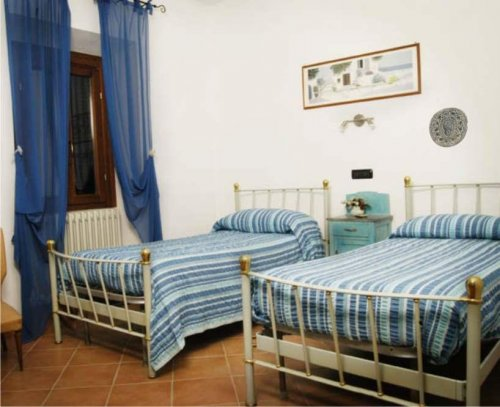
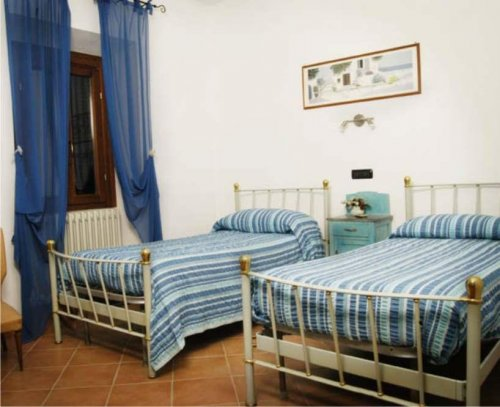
- decorative plate [428,107,469,148]
